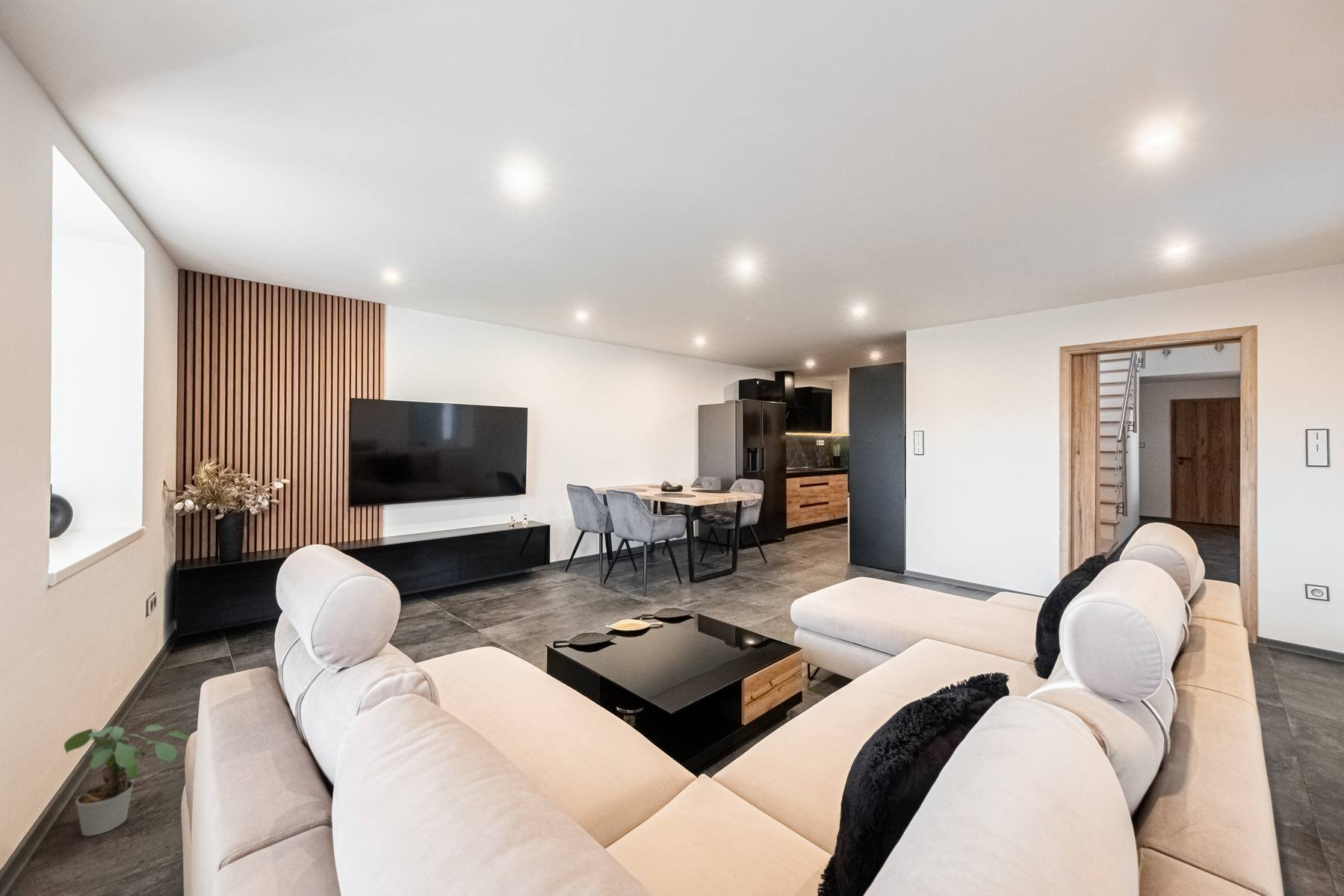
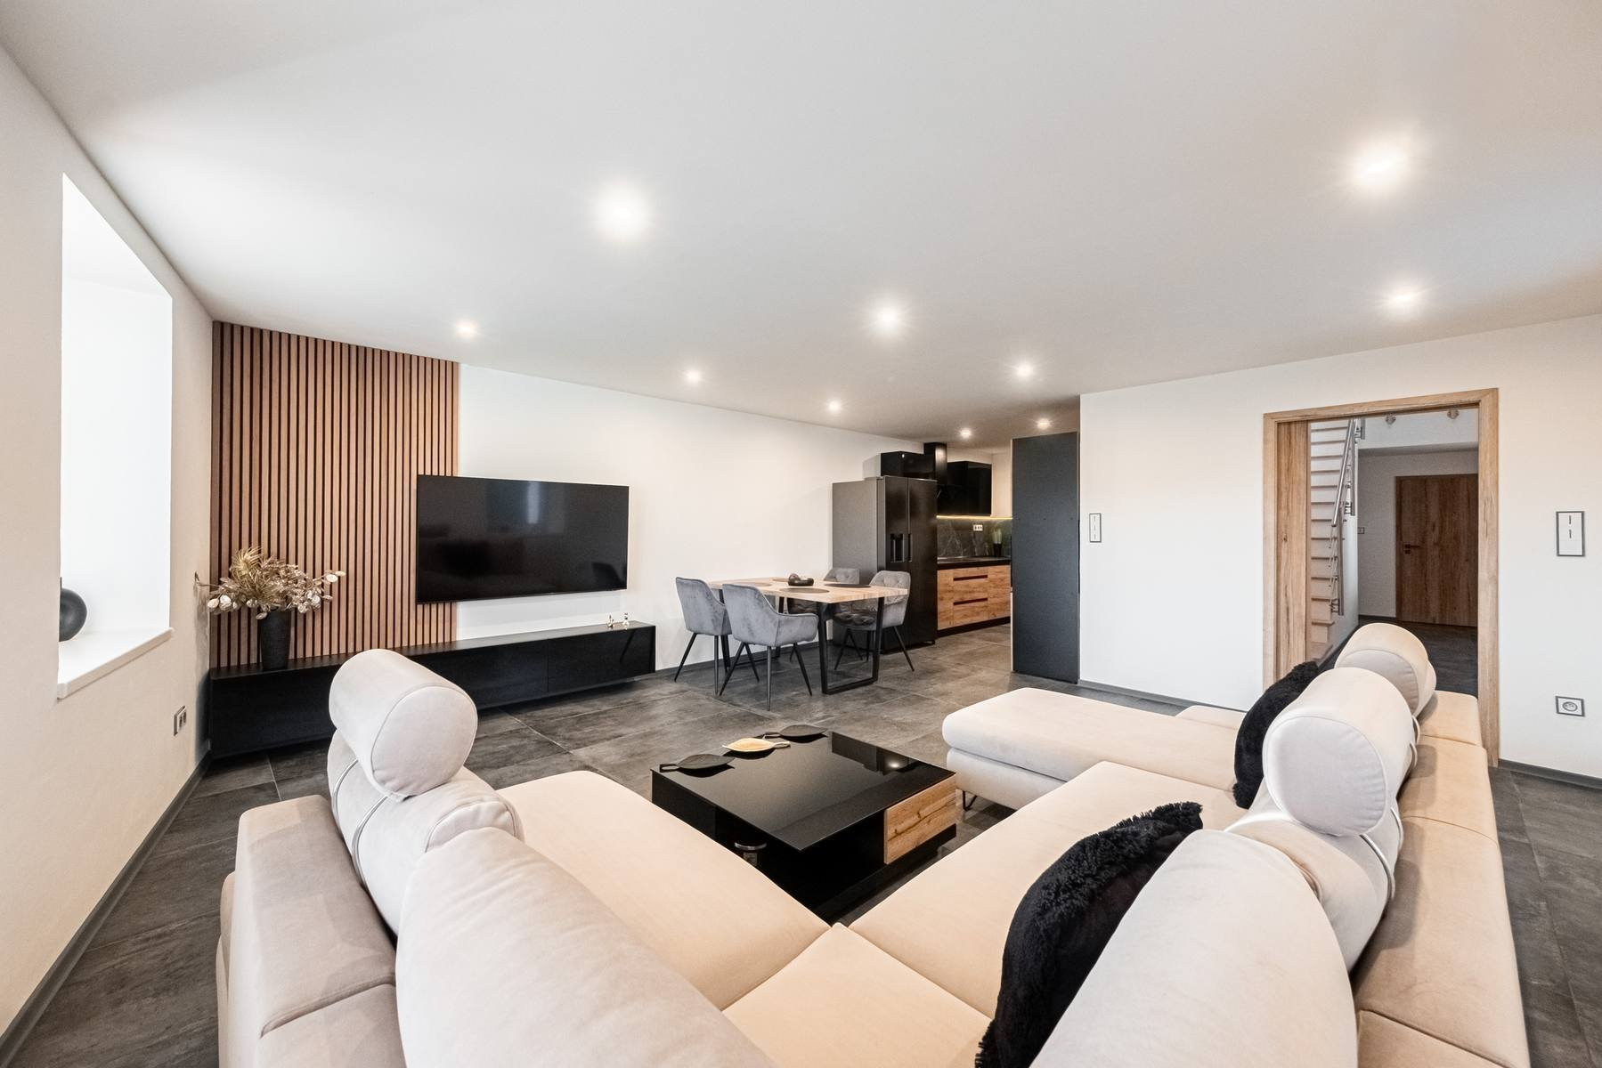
- potted plant [64,724,190,837]
